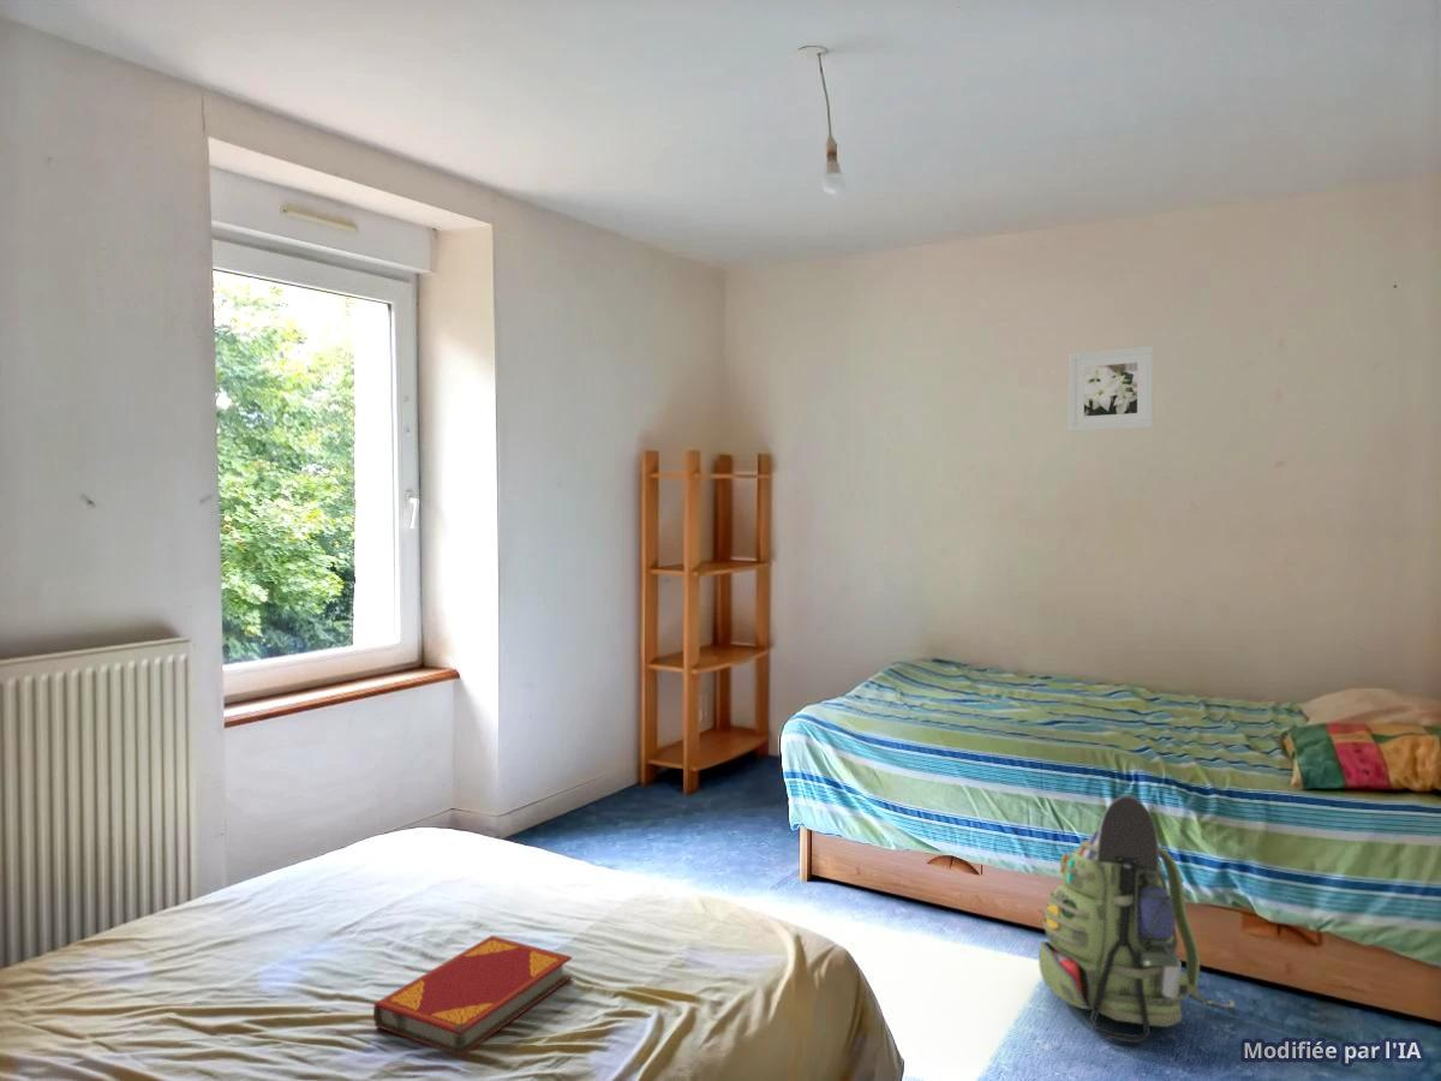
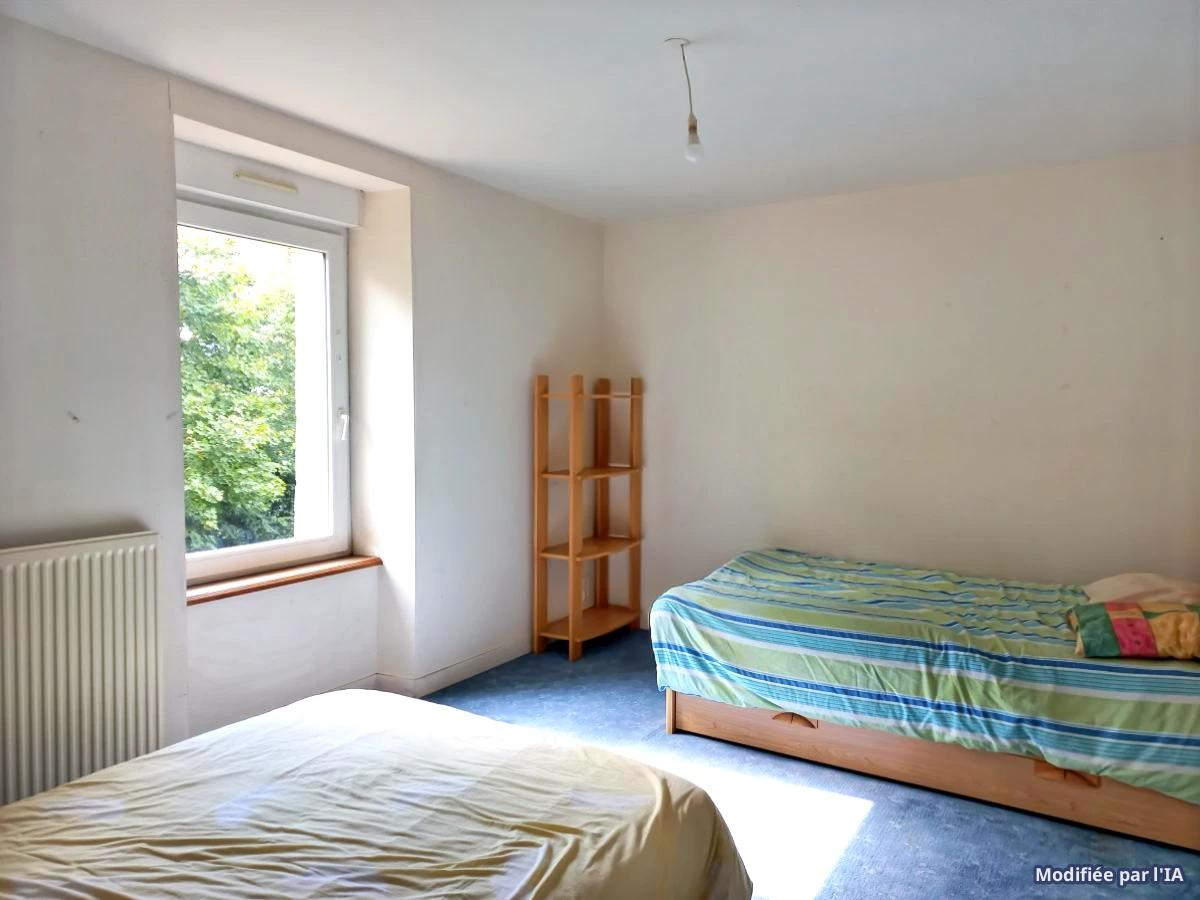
- hardback book [372,934,573,1058]
- backpack [1038,793,1237,1044]
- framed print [1068,346,1155,432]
